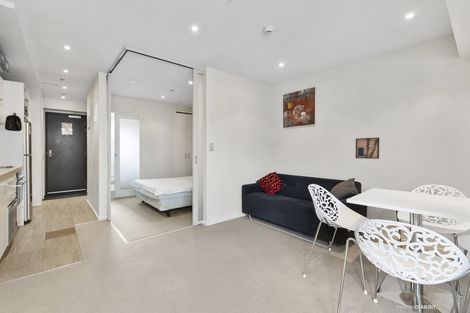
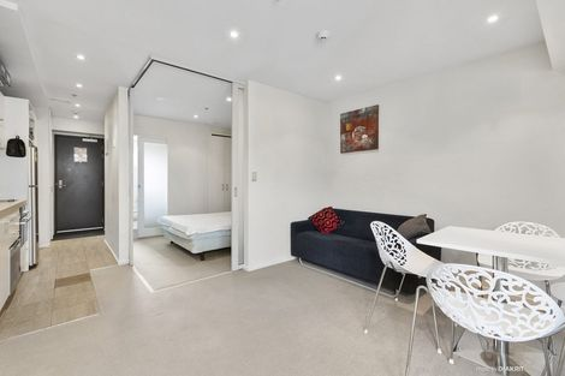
- wall art [355,137,380,160]
